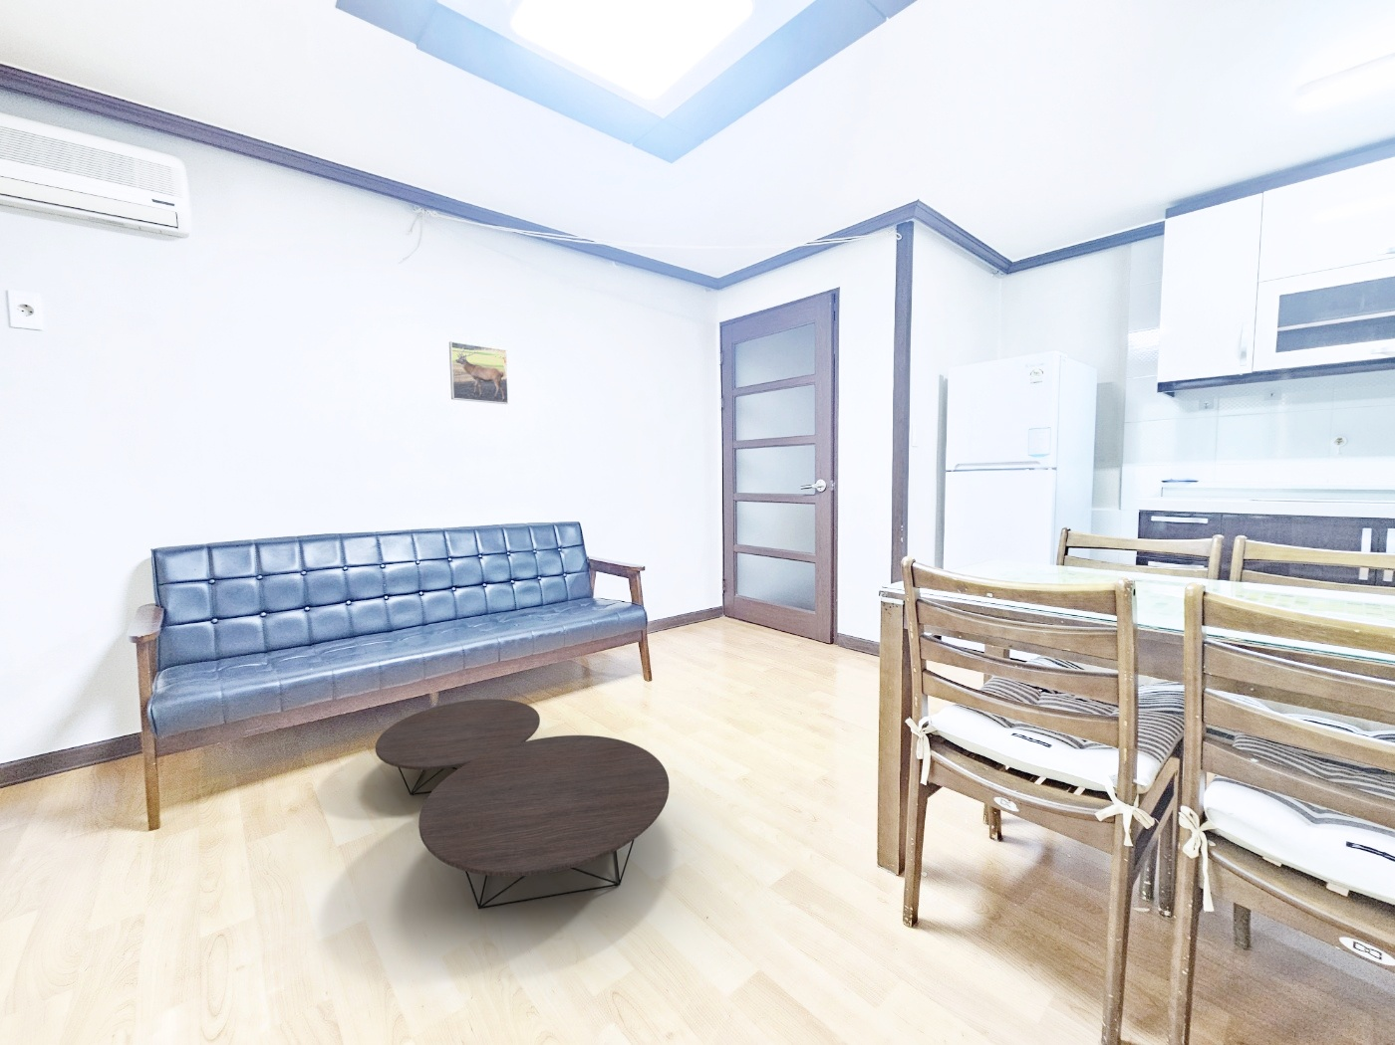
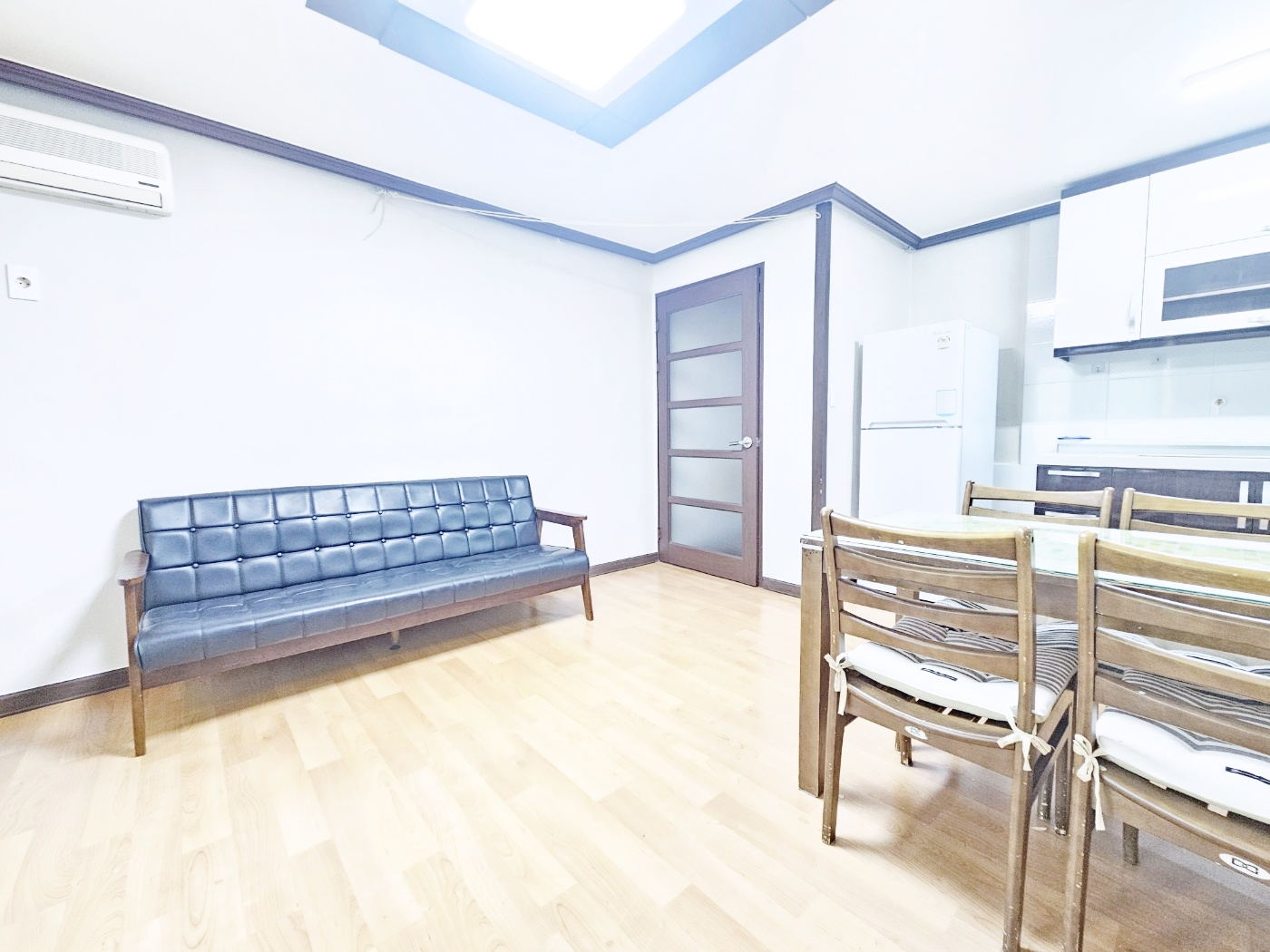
- coffee table [375,698,670,910]
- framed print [448,340,510,405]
